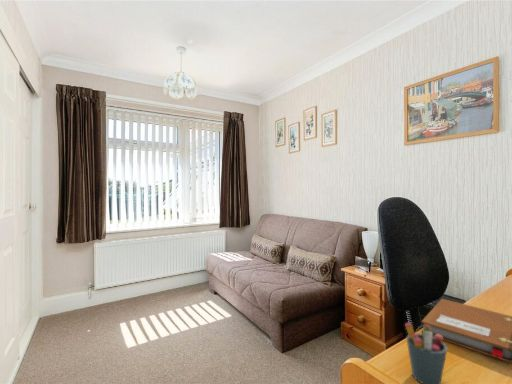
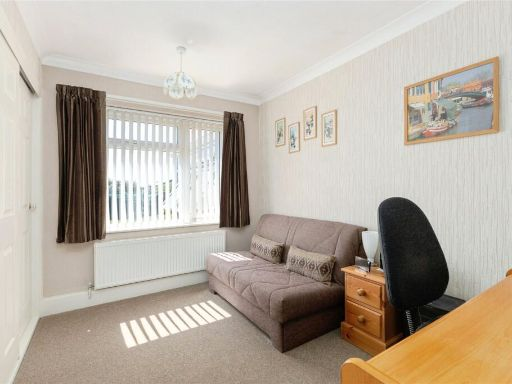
- notebook [421,298,512,363]
- pen holder [404,322,448,384]
